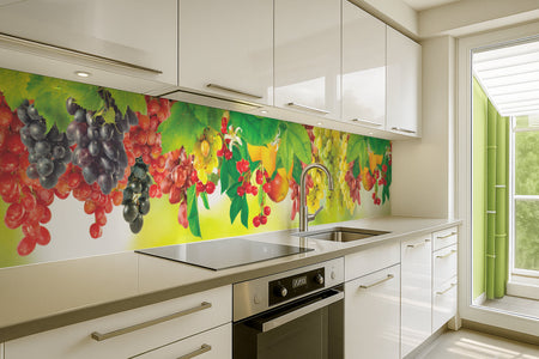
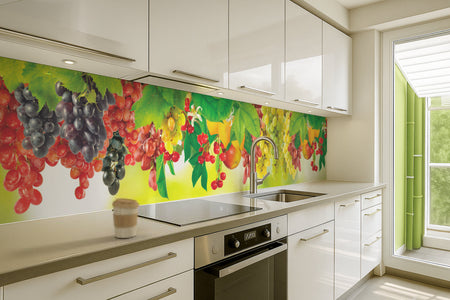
+ coffee cup [111,197,140,239]
